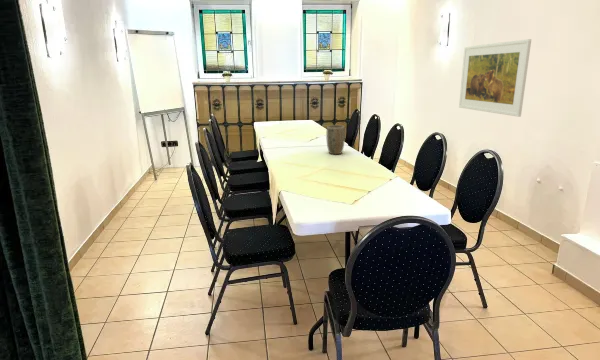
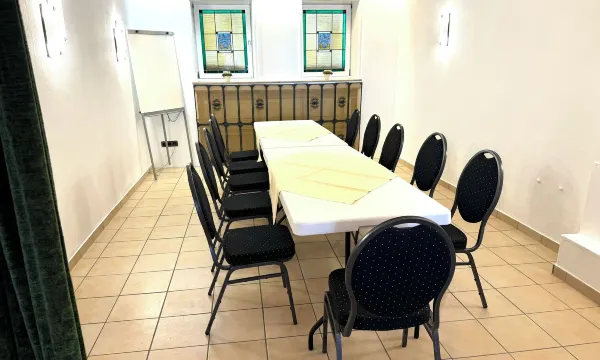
- plant pot [325,124,346,155]
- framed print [458,38,532,118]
